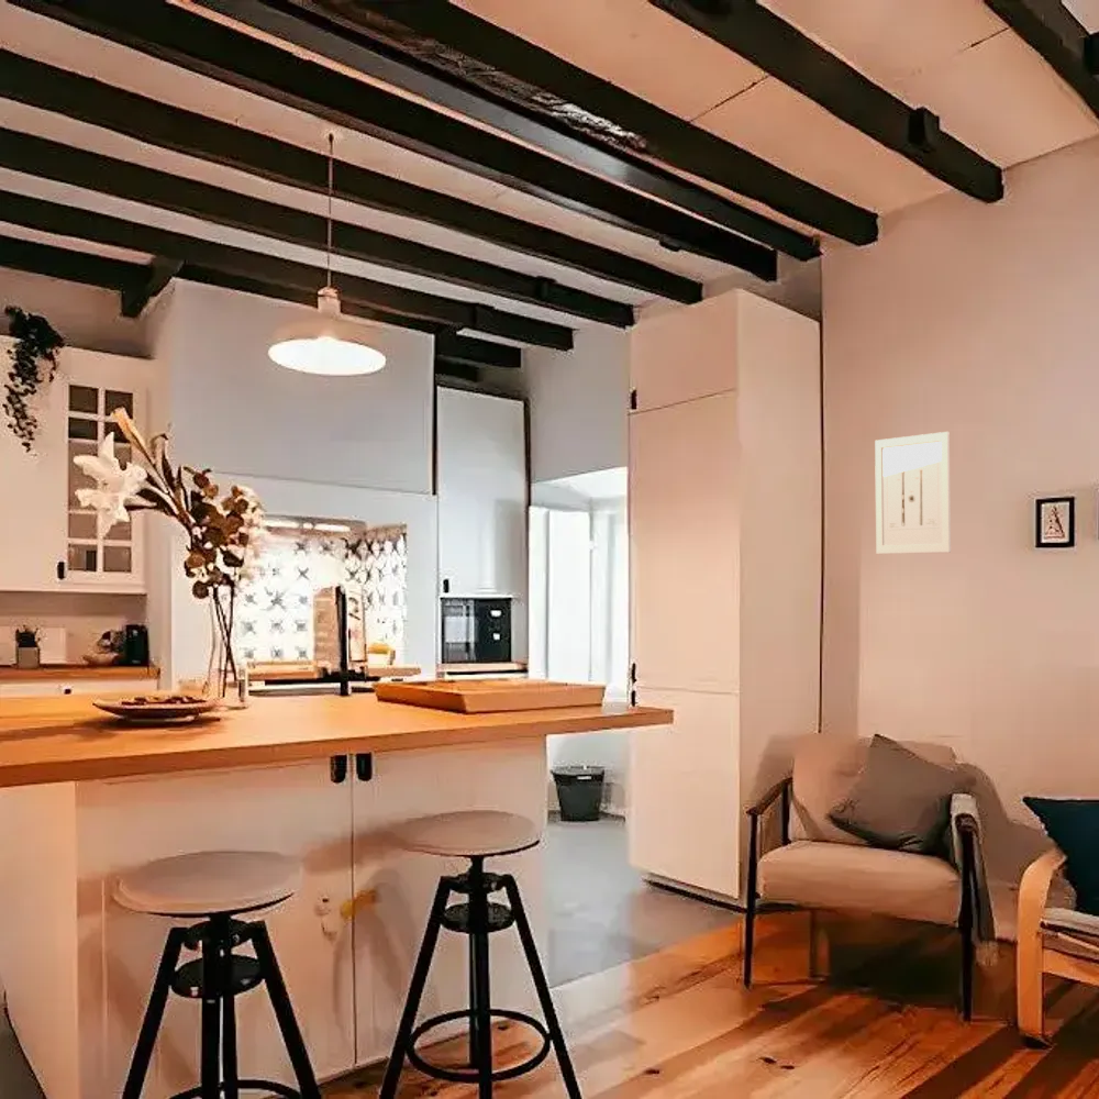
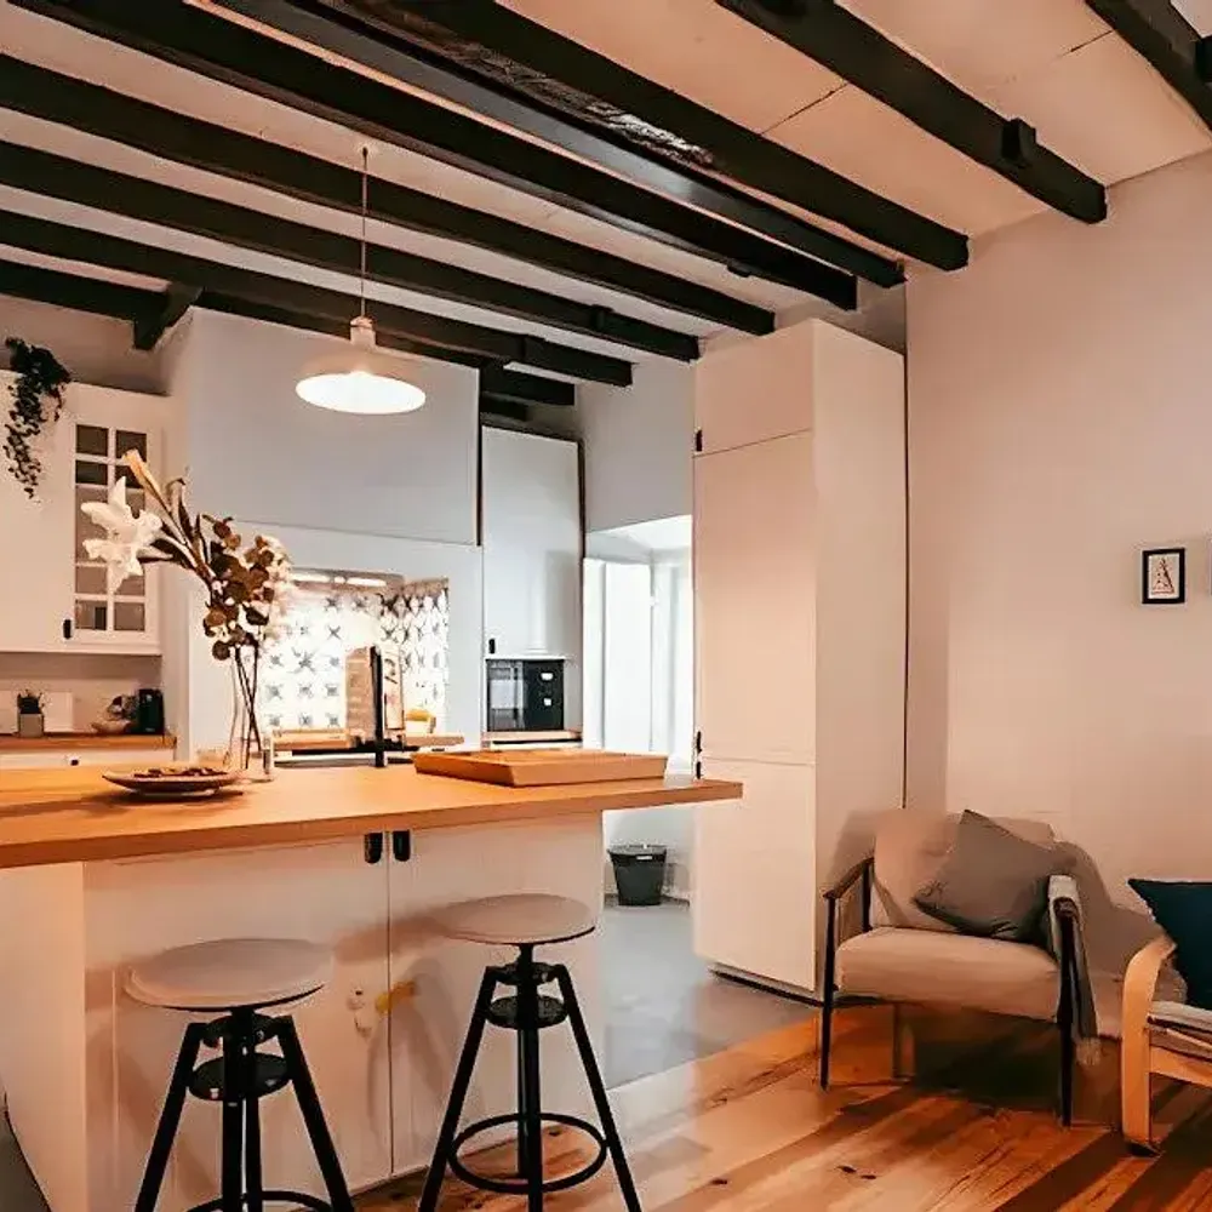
- wall art [874,431,952,555]
